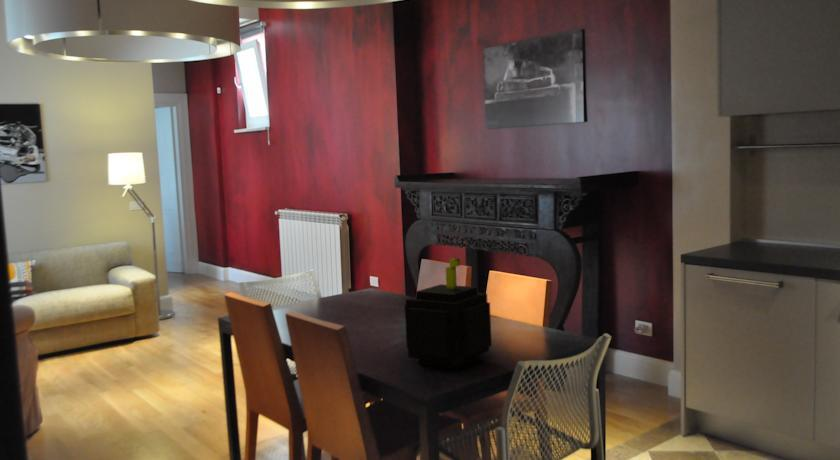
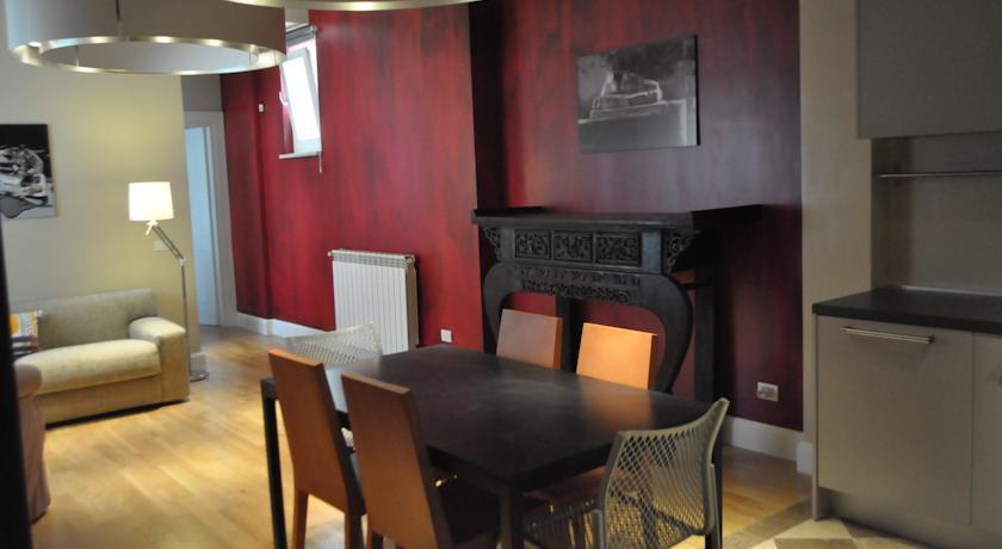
- plant pot [404,257,493,370]
